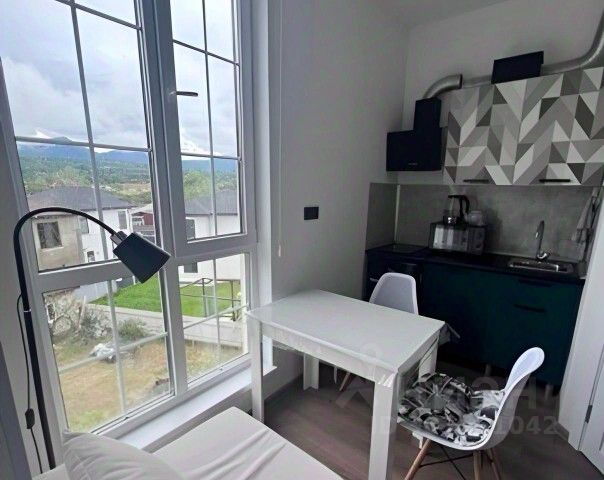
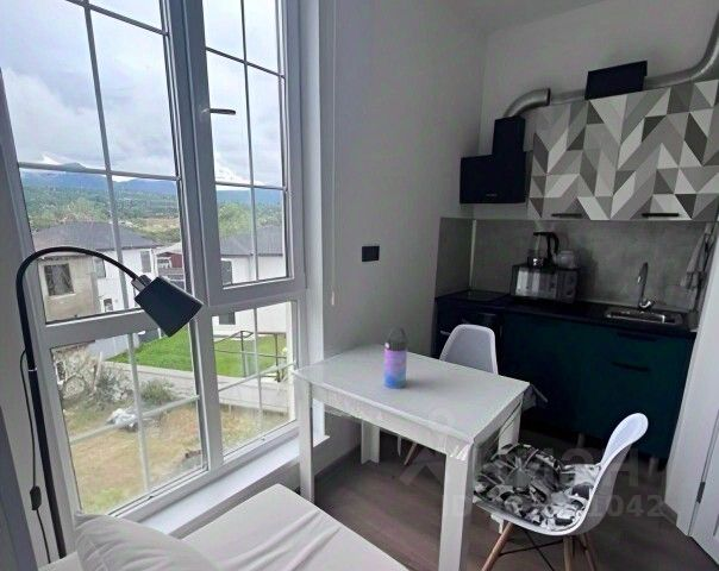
+ water bottle [383,326,408,389]
